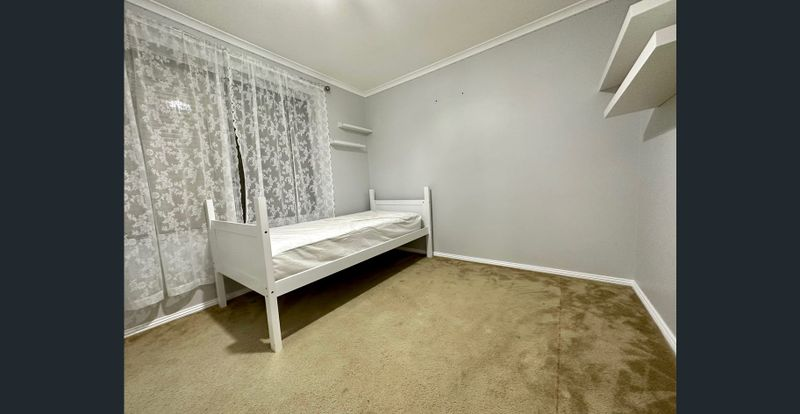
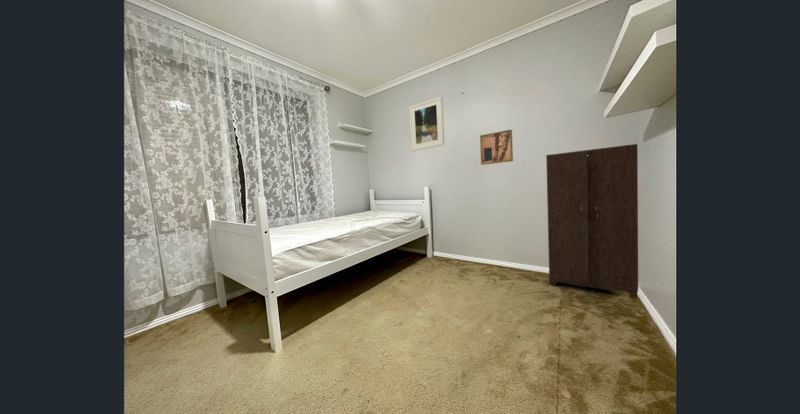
+ cabinet [545,143,639,299]
+ wall art [479,129,514,166]
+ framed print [408,96,445,152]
